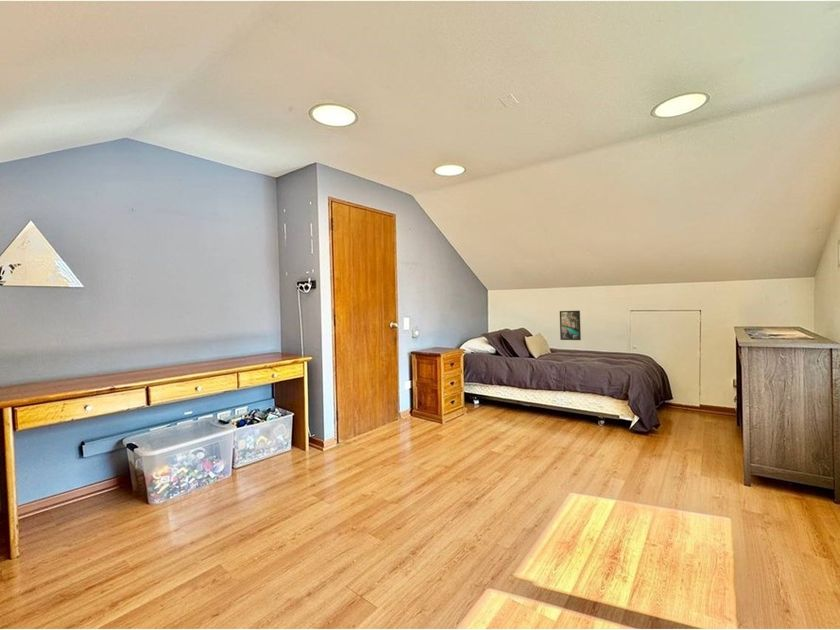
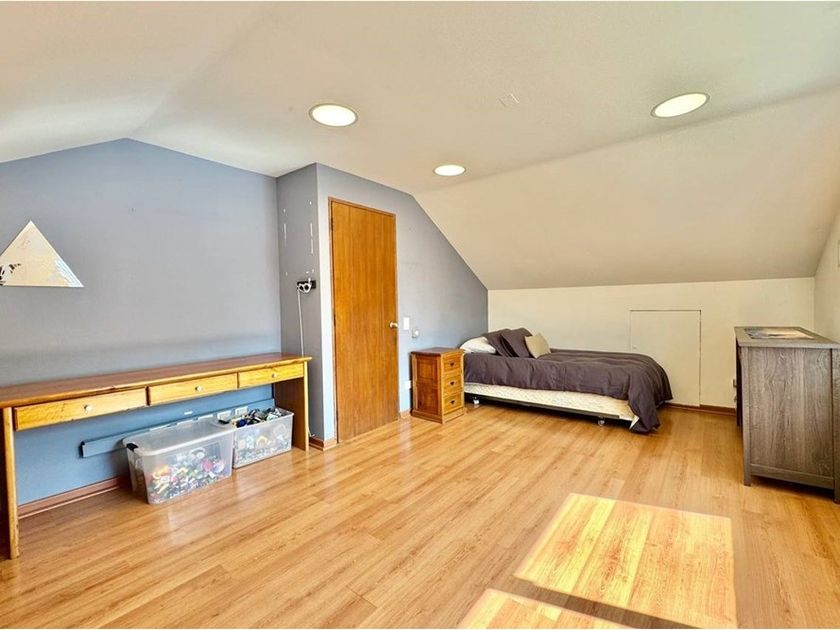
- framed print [559,310,582,341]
